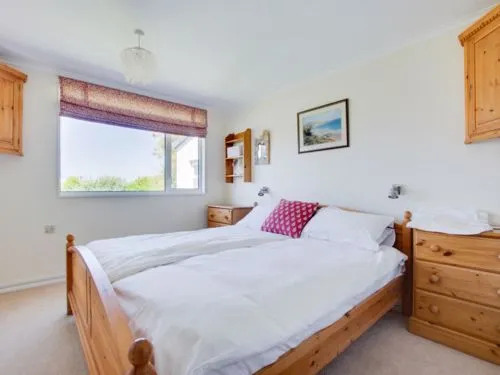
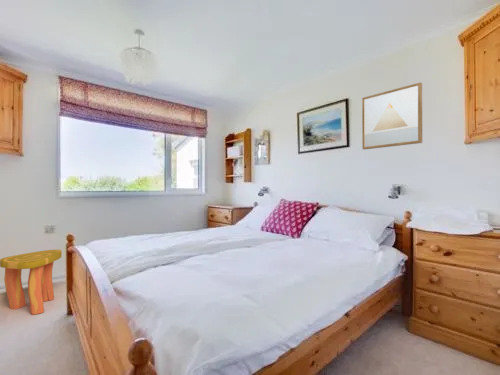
+ stool [0,249,63,315]
+ wall art [361,81,423,150]
